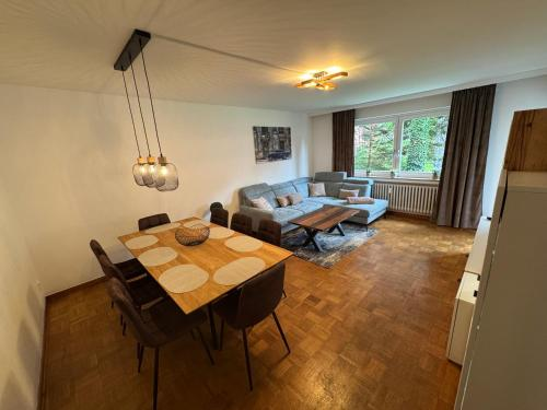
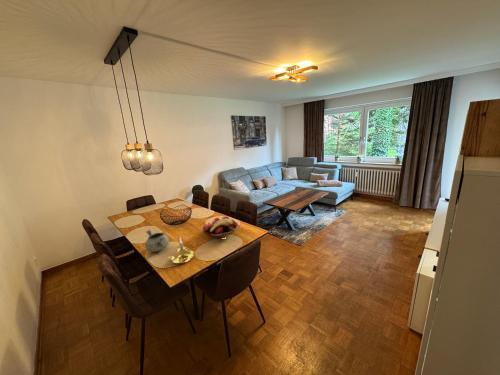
+ candle holder [166,236,195,265]
+ decorative bowl [144,229,170,253]
+ fruit basket [201,215,240,239]
